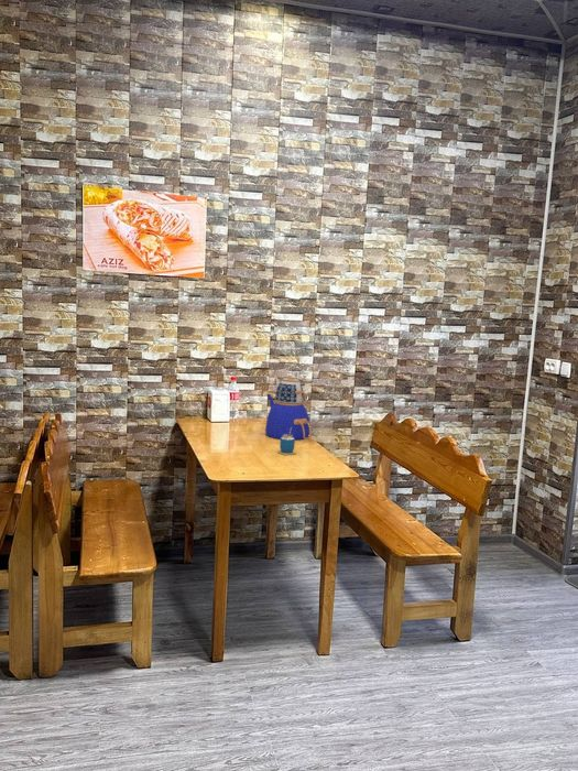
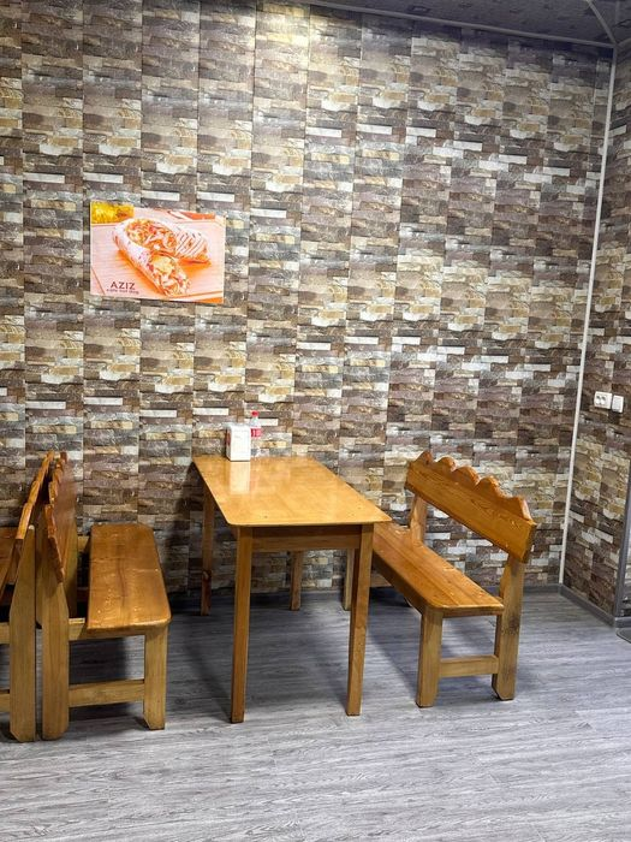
- cup [276,427,297,456]
- teapot [264,374,313,441]
